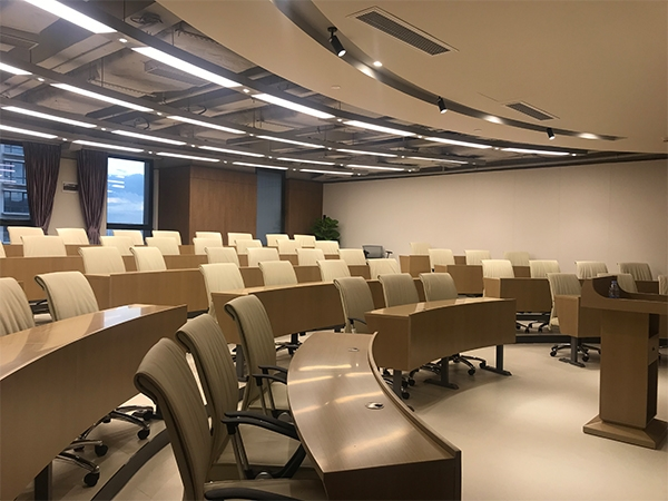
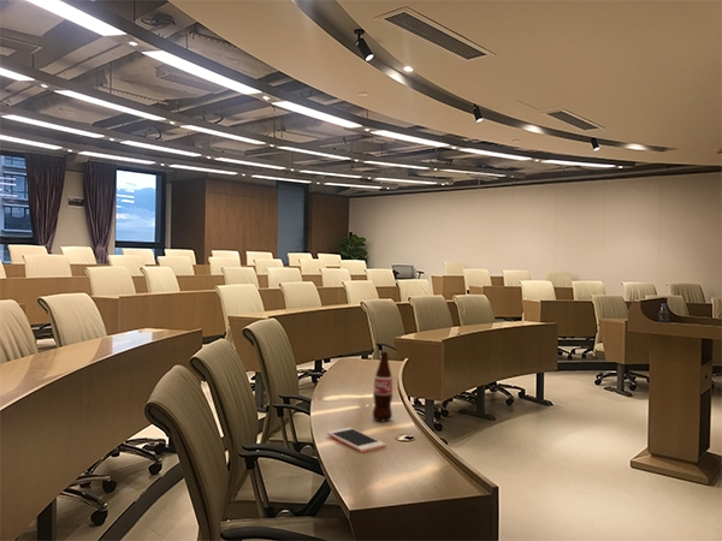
+ bottle [372,351,393,423]
+ cell phone [326,427,386,453]
